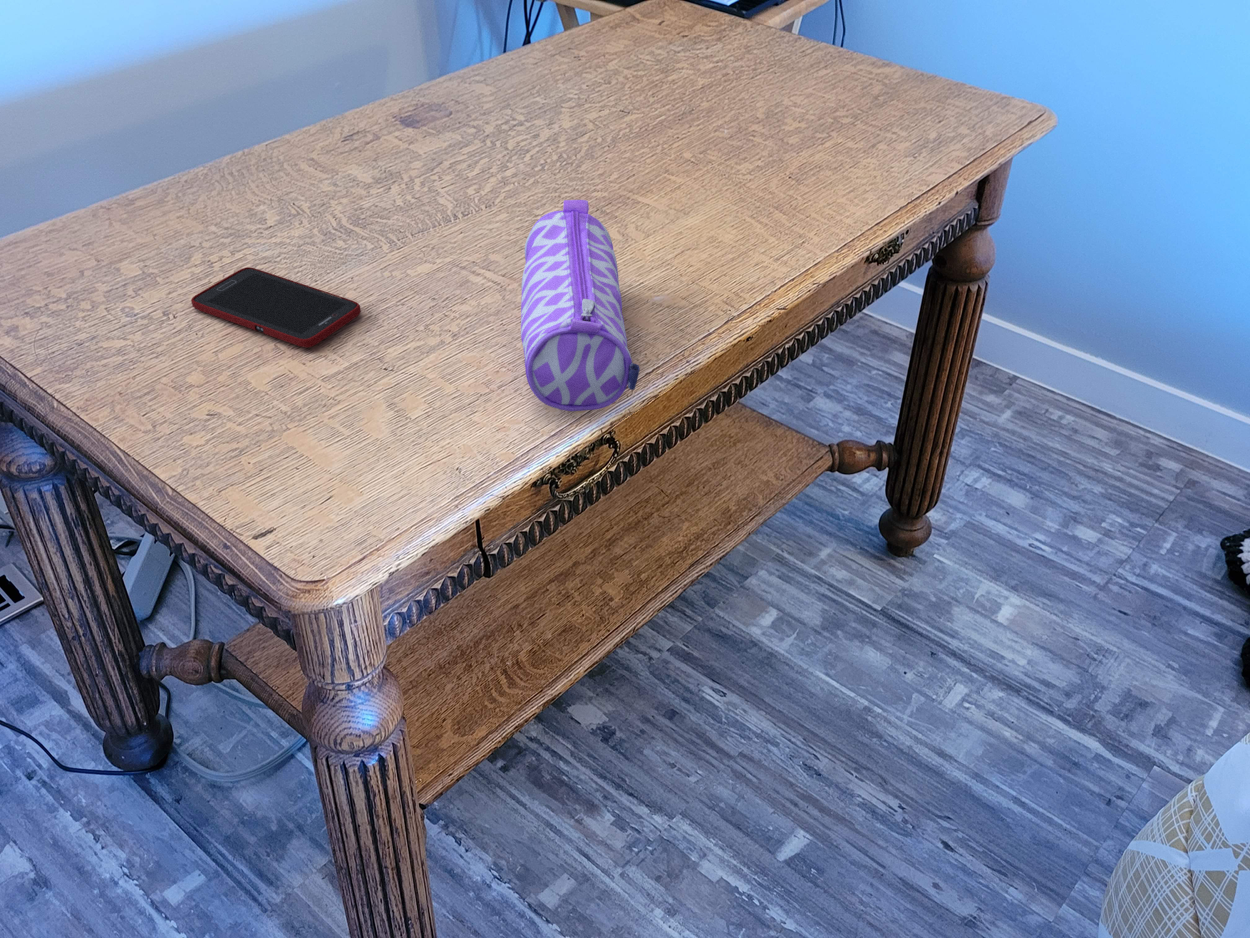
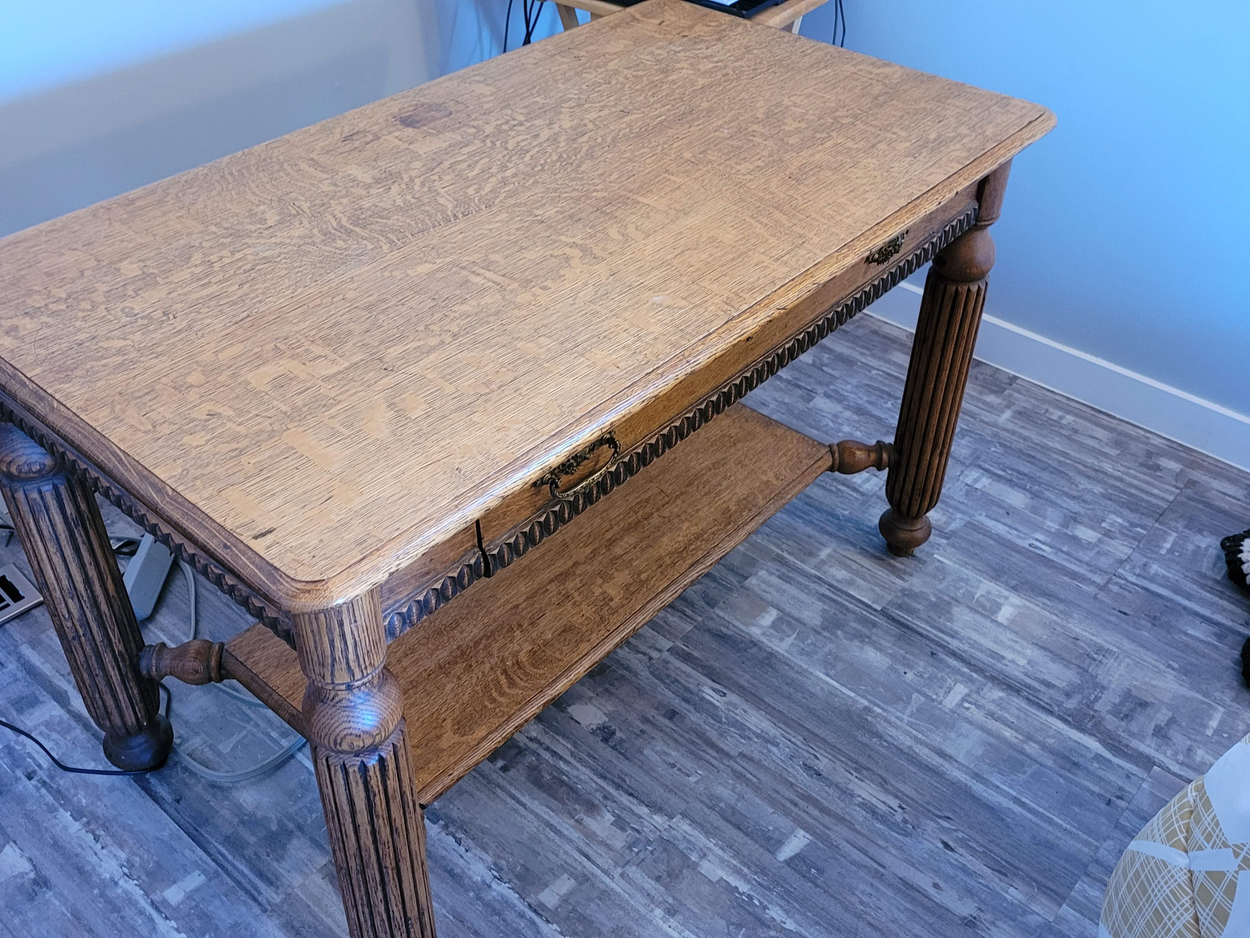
- cell phone [190,266,362,349]
- pencil case [520,199,641,412]
